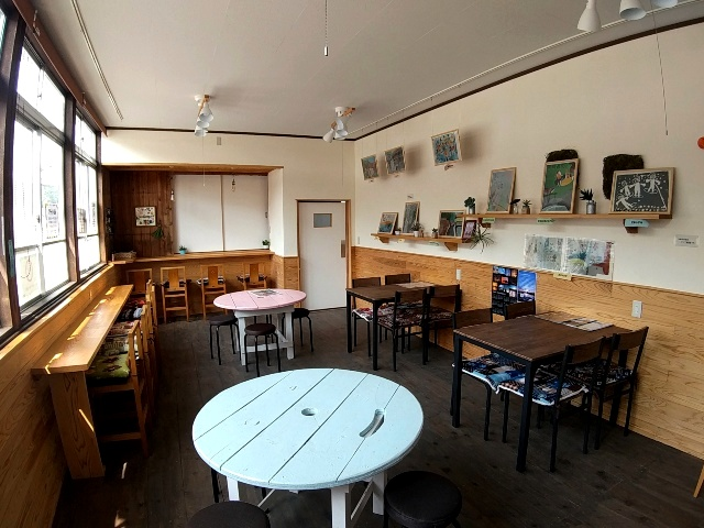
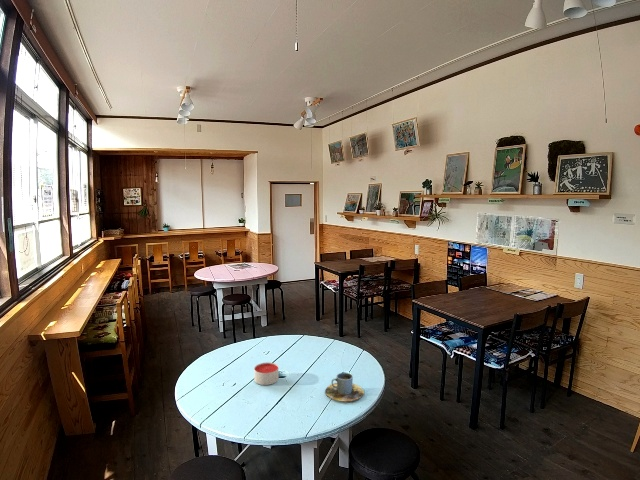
+ candle [253,362,279,386]
+ cup [324,372,365,402]
